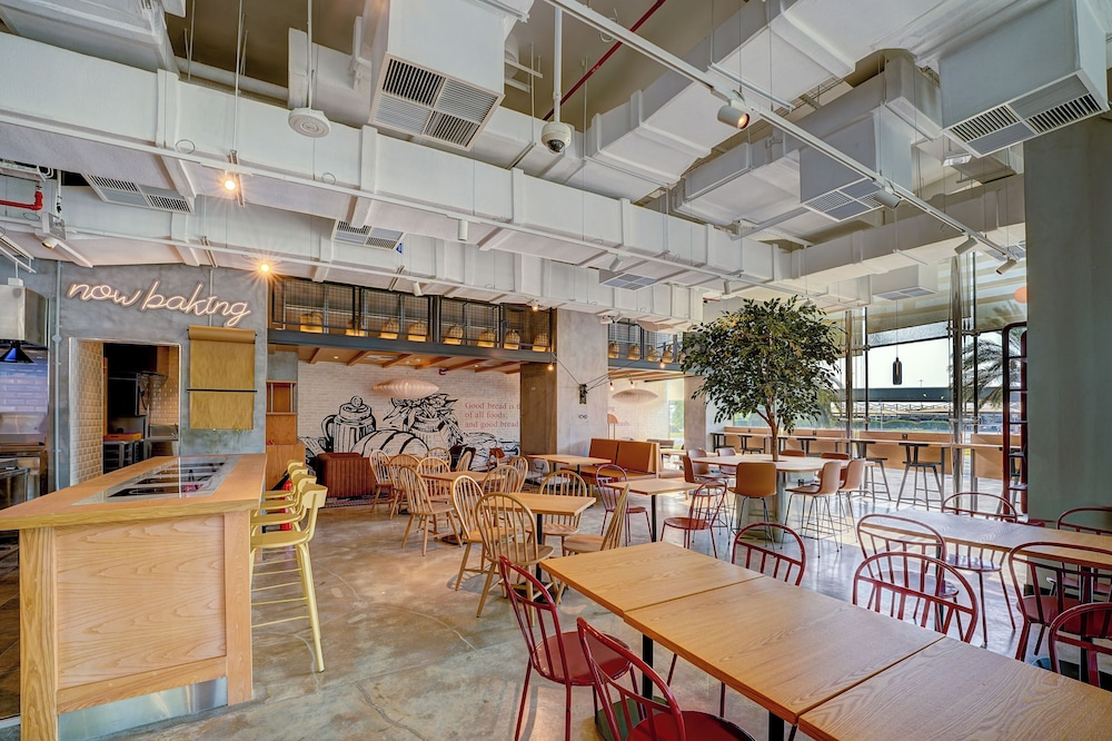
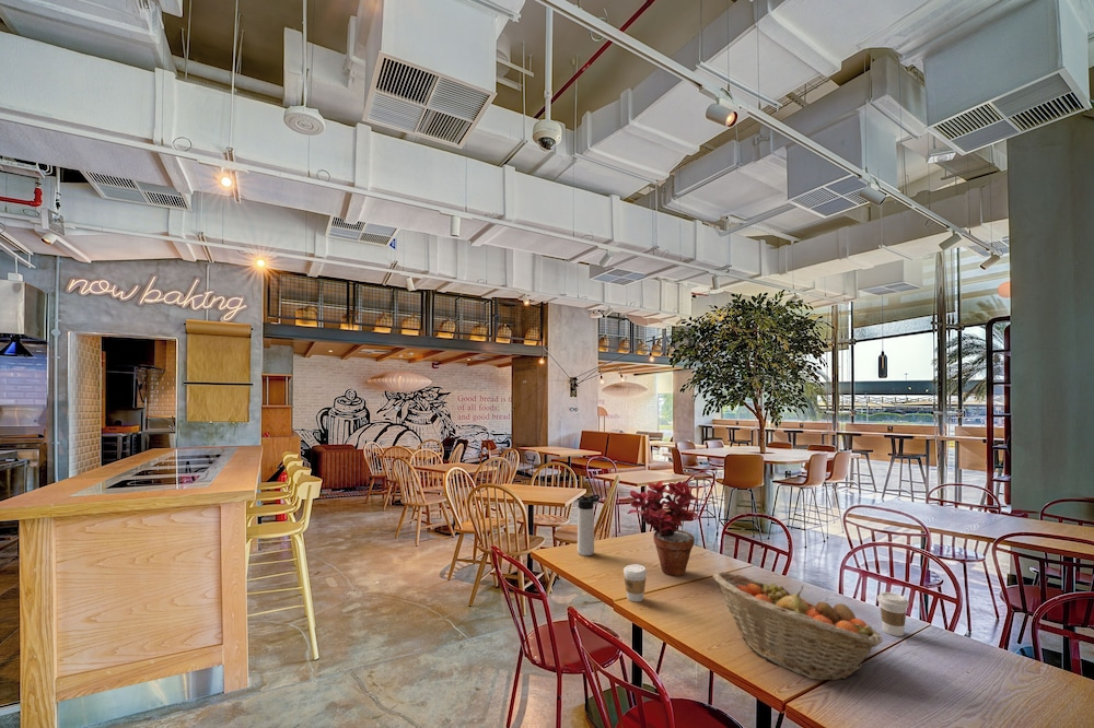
+ thermos bottle [577,494,602,556]
+ fruit basket [712,571,883,681]
+ coffee cup [622,563,648,602]
+ potted plant [626,480,700,577]
+ coffee cup [876,591,910,637]
